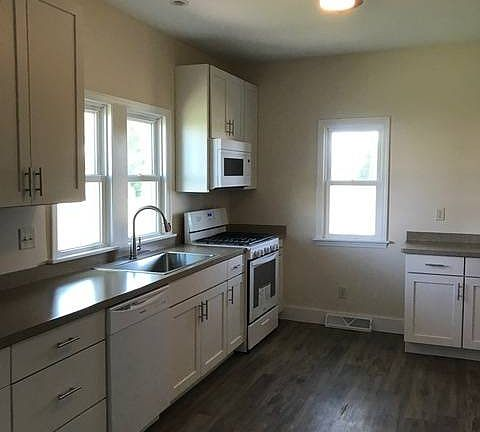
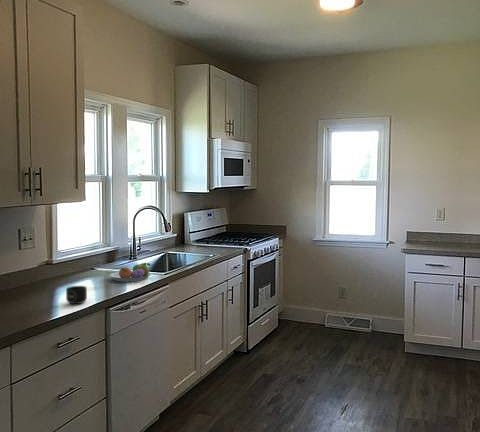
+ mug [65,285,88,305]
+ fruit bowl [109,262,152,283]
